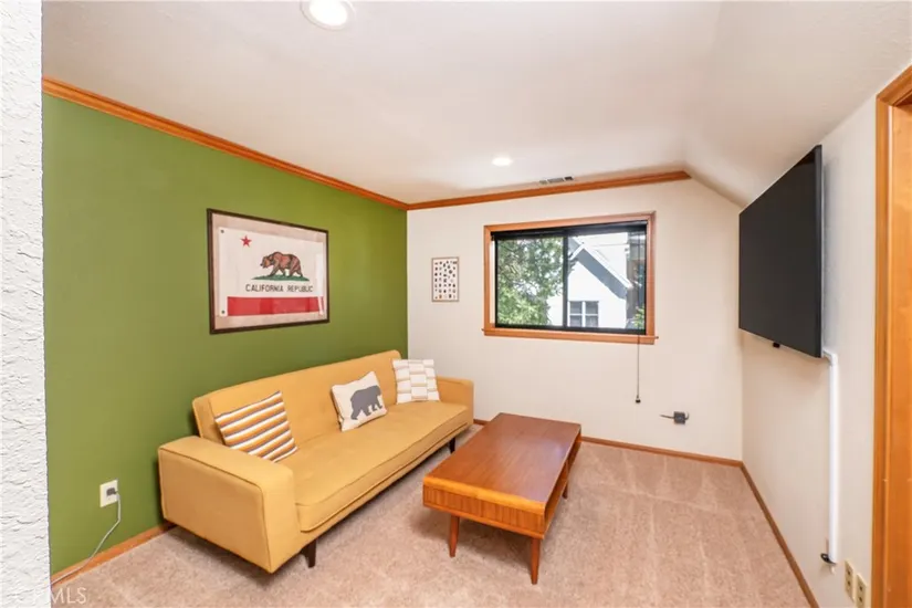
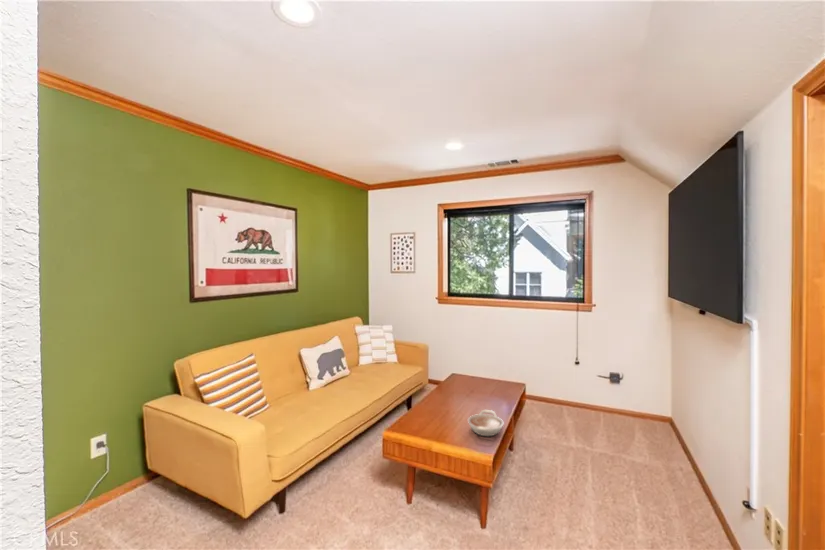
+ bowl [467,409,504,437]
